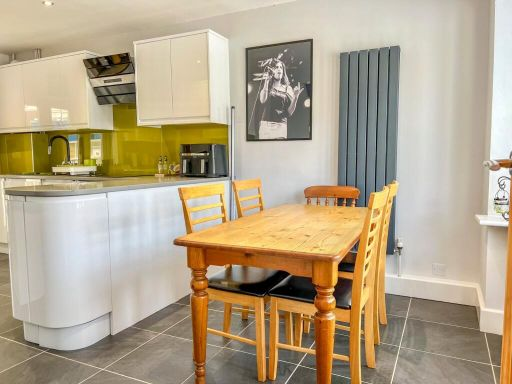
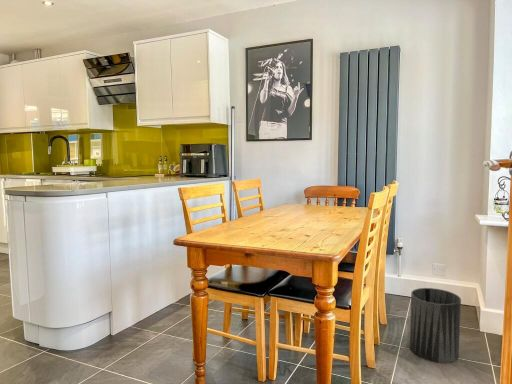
+ trash can [409,287,462,364]
